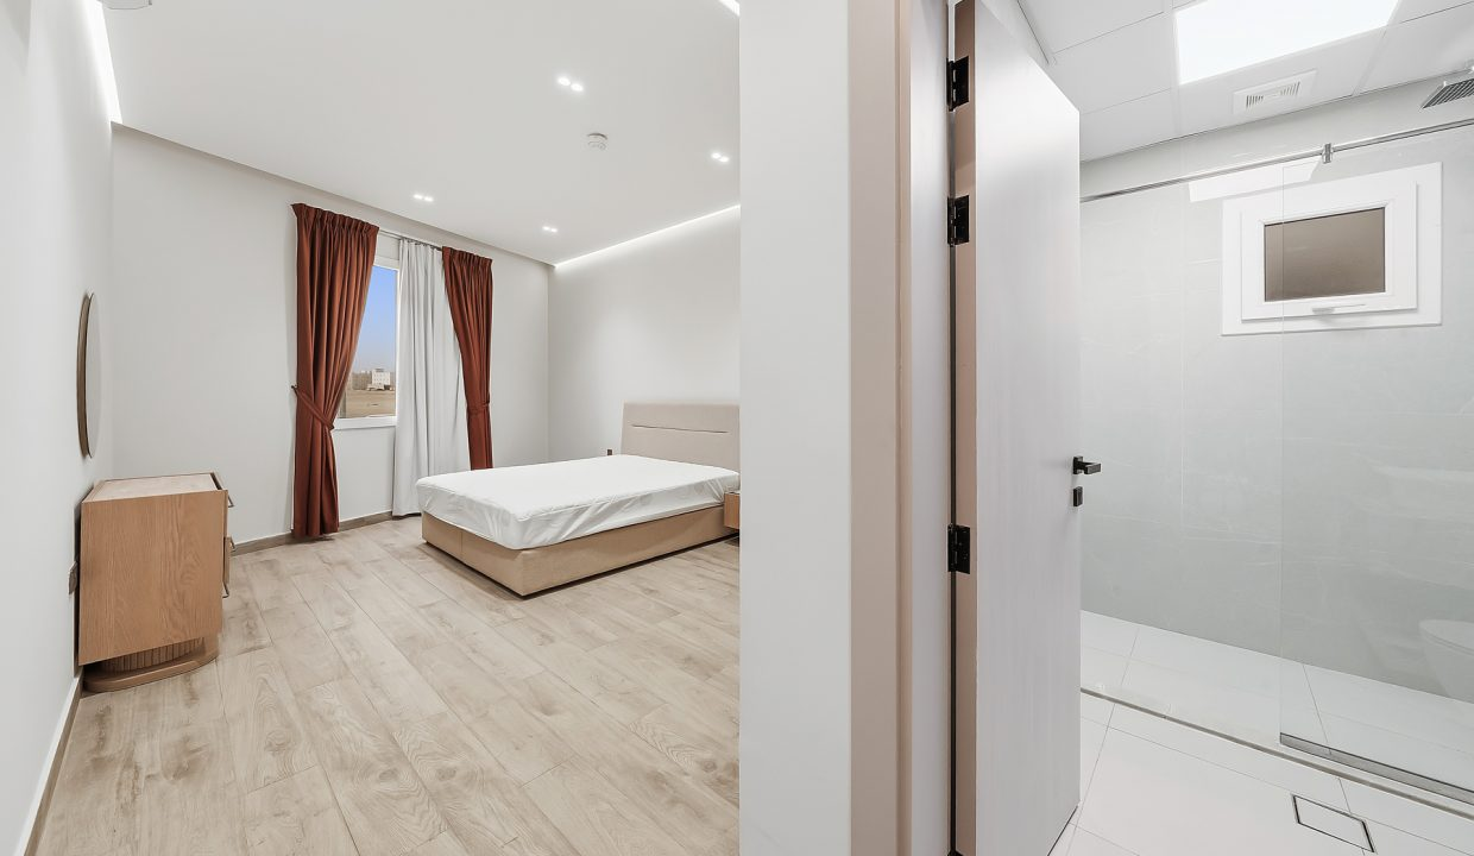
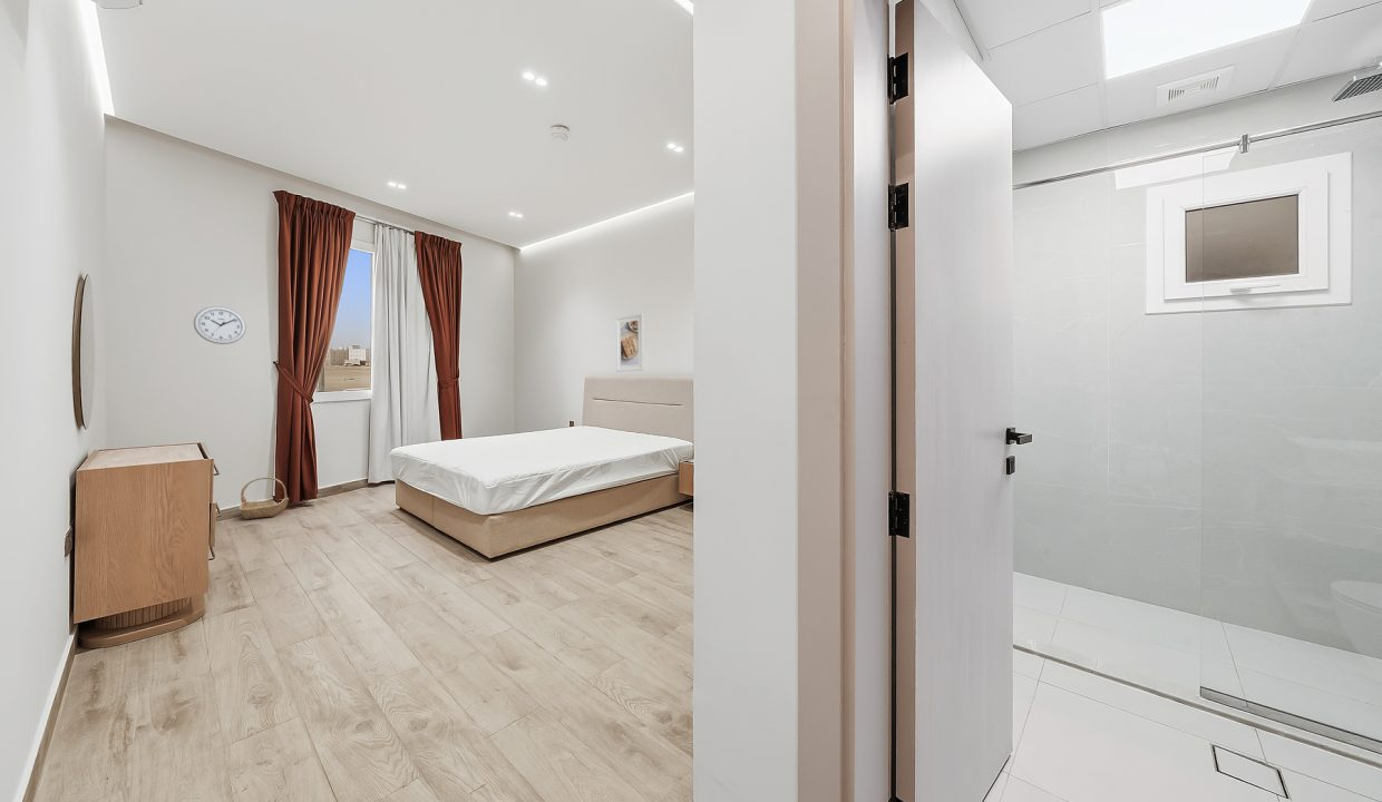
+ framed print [615,312,645,373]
+ basket [239,477,290,520]
+ wall clock [193,305,247,345]
